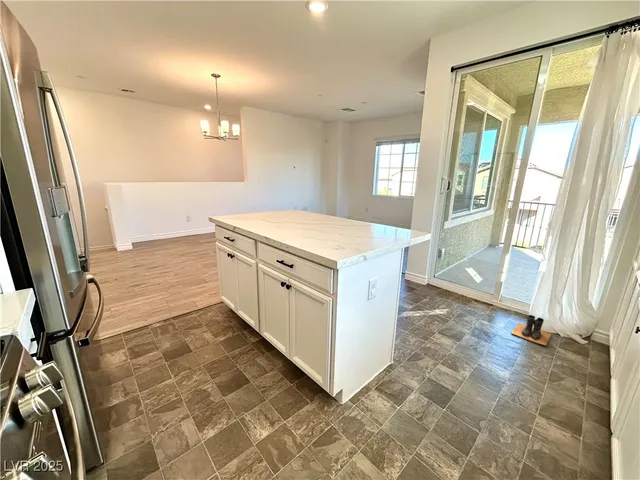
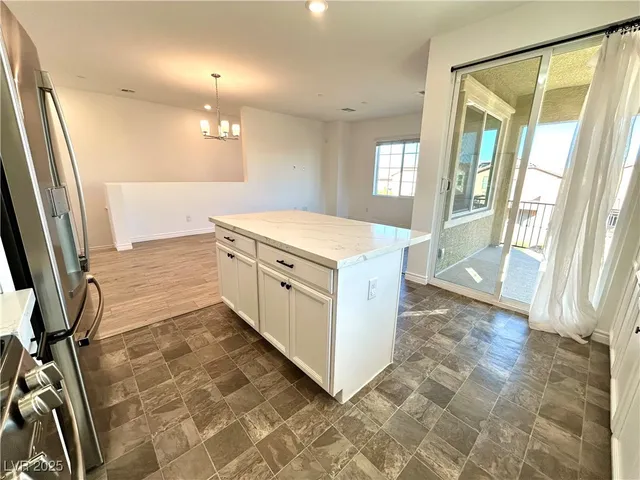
- boots [510,314,552,347]
